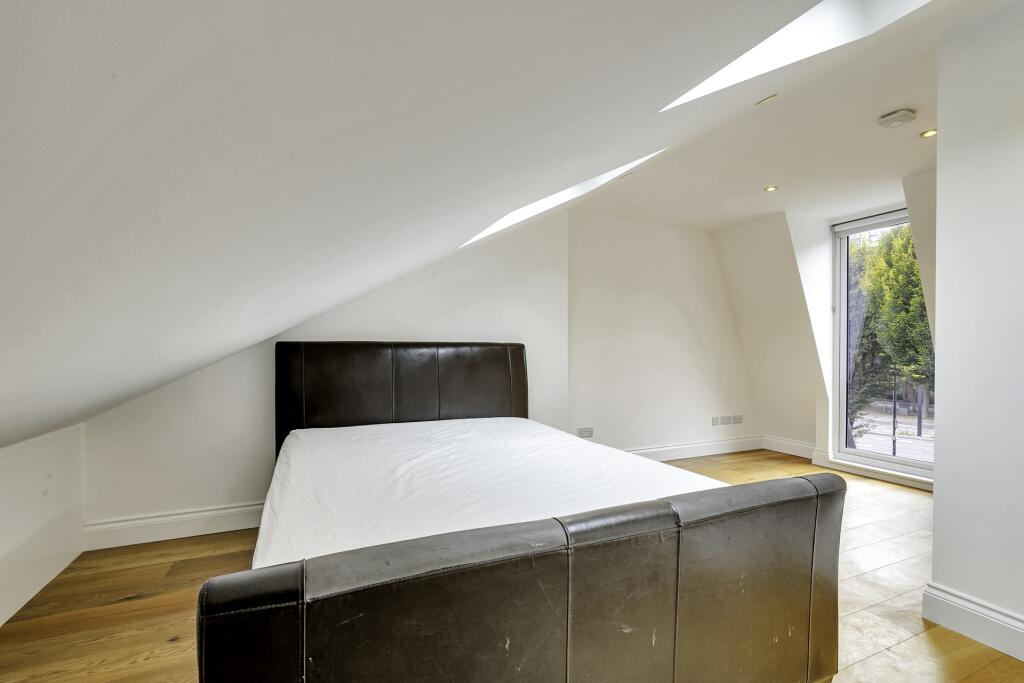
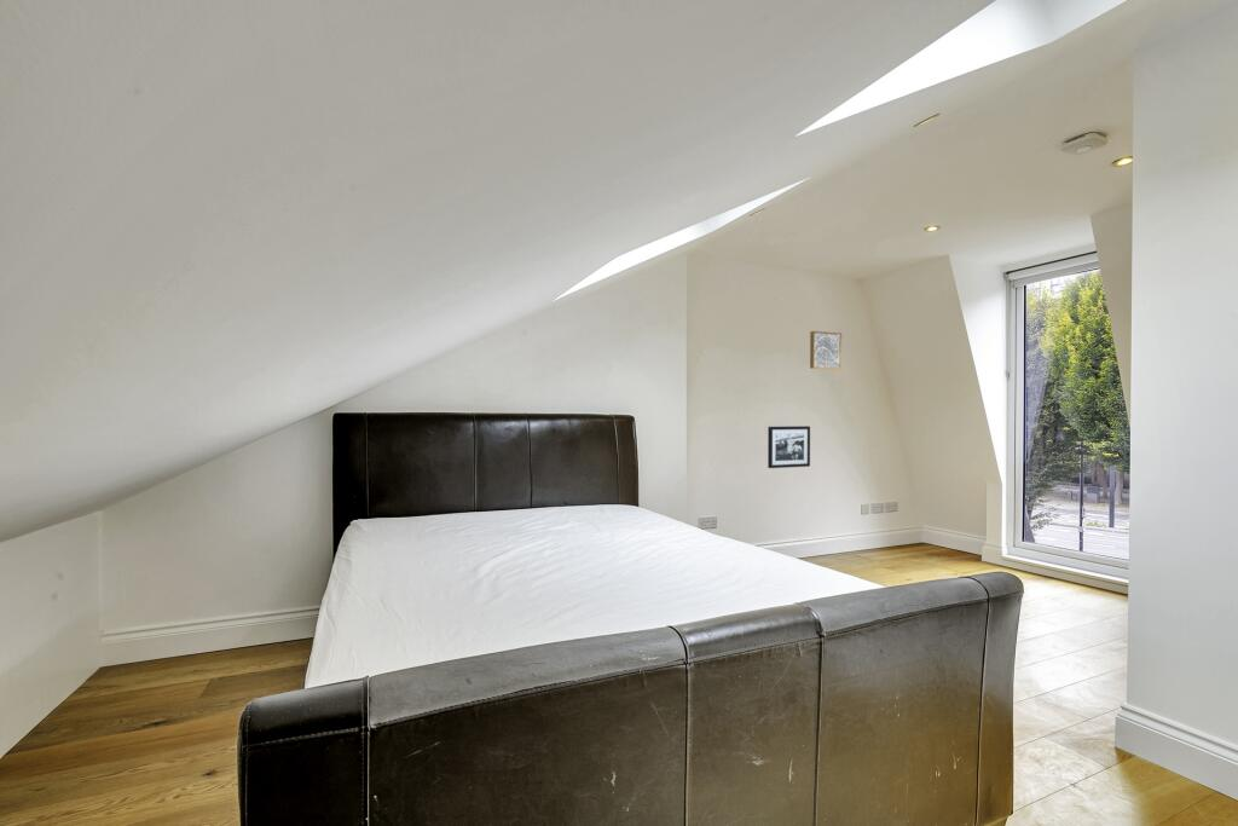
+ wall art [809,330,843,370]
+ picture frame [766,424,811,469]
